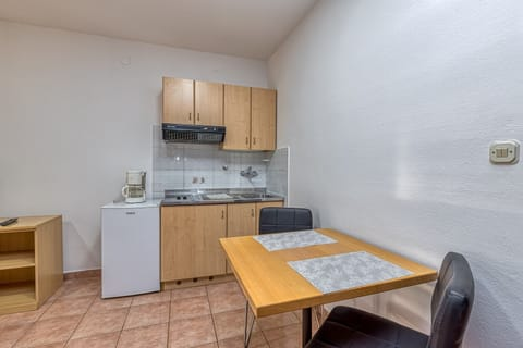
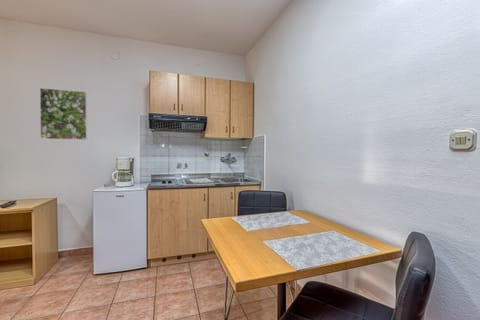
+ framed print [39,87,88,141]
